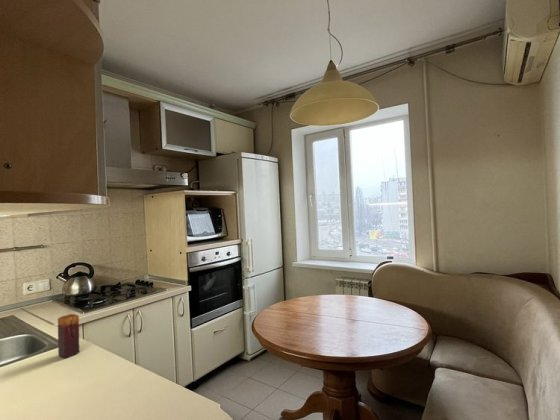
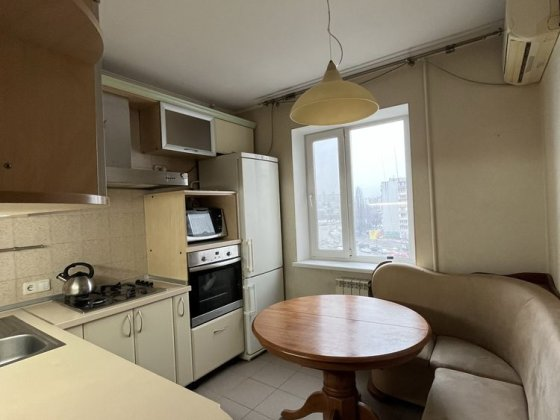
- candle [57,313,81,359]
